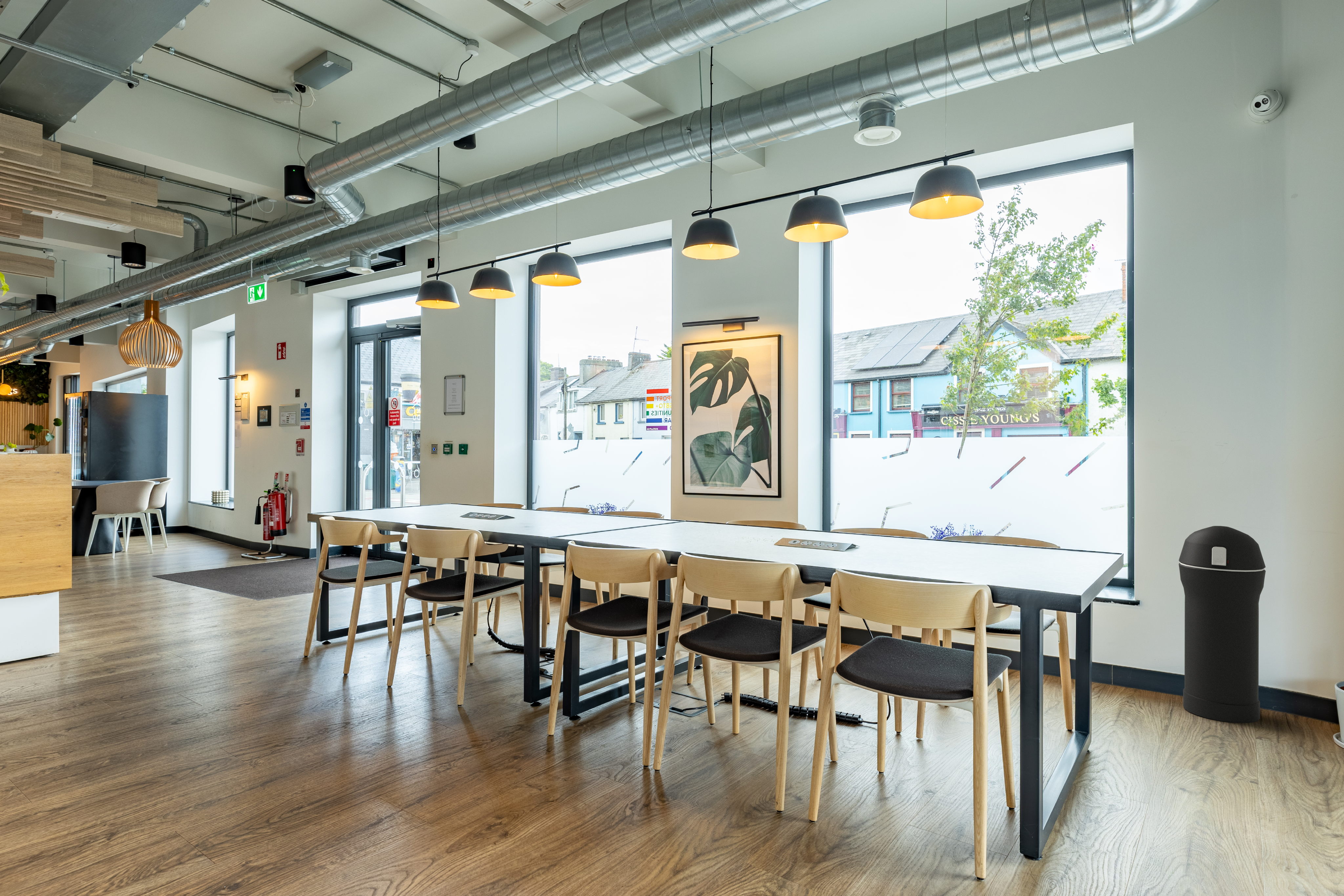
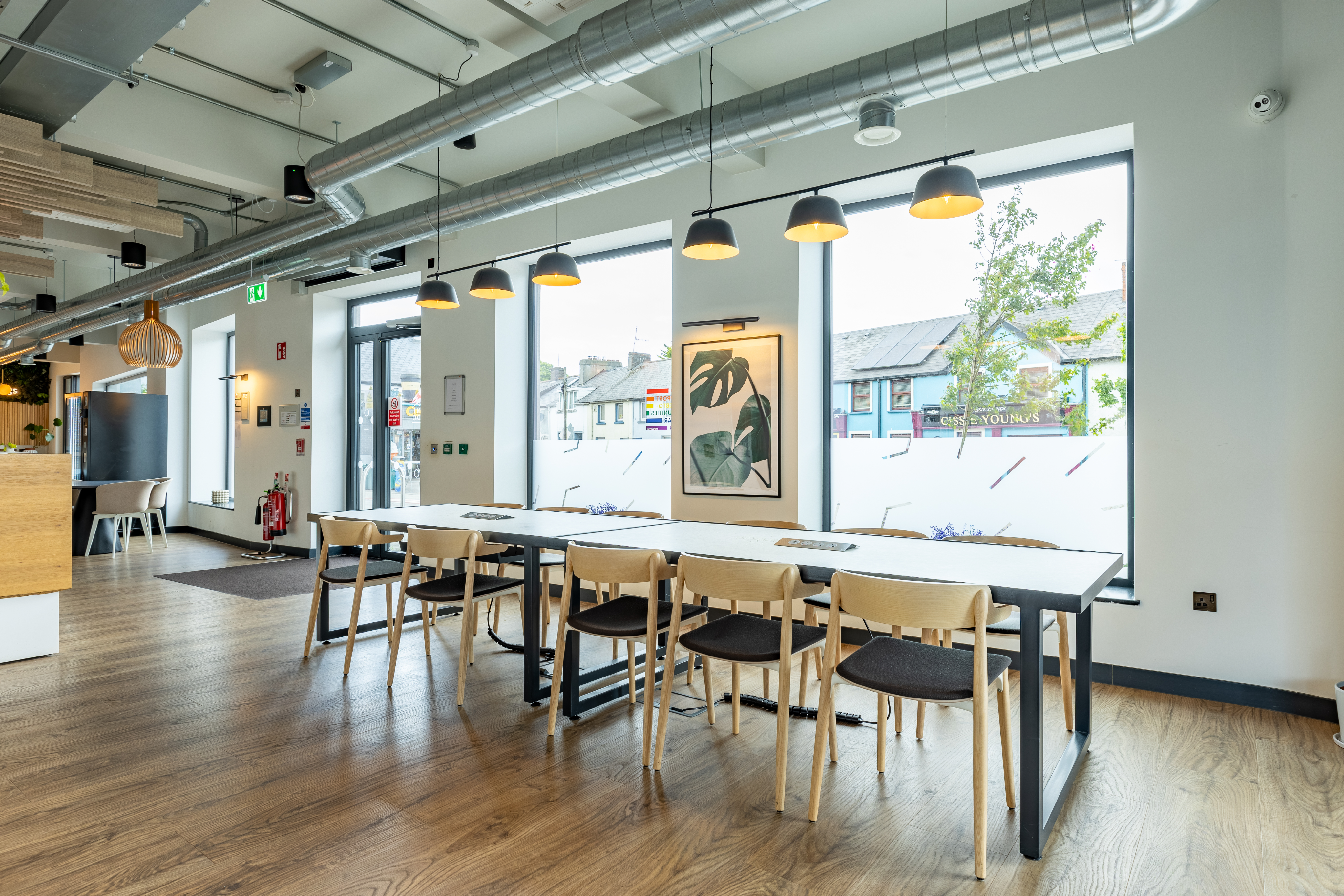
- trash can [1178,526,1266,723]
